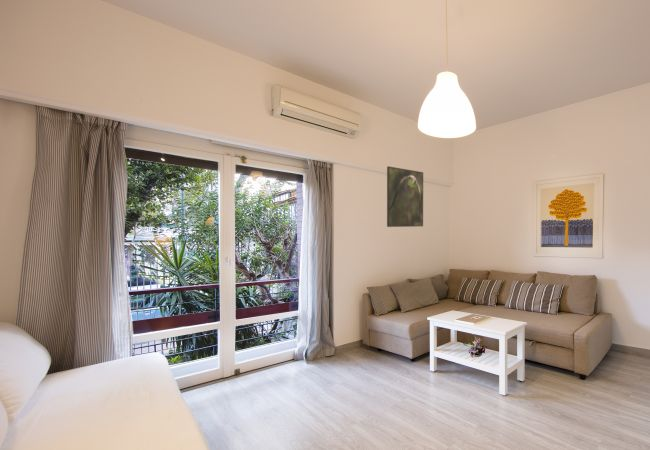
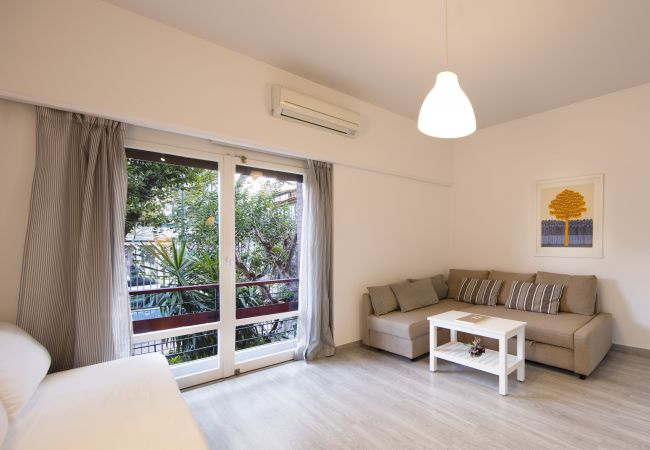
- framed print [386,165,424,228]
